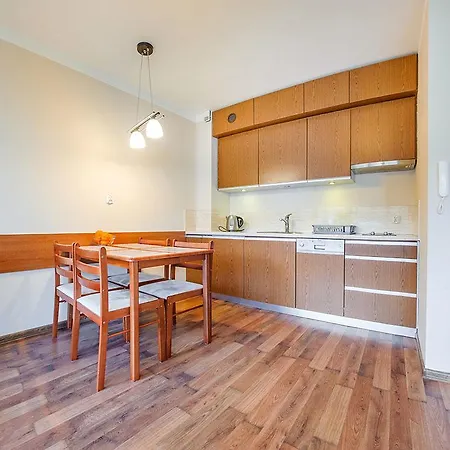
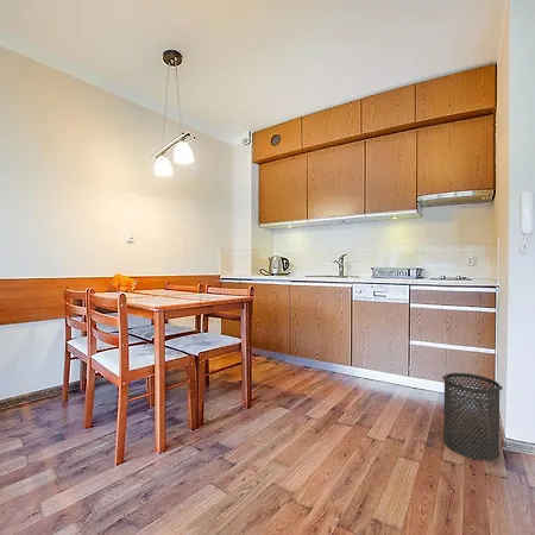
+ trash can [441,372,503,461]
